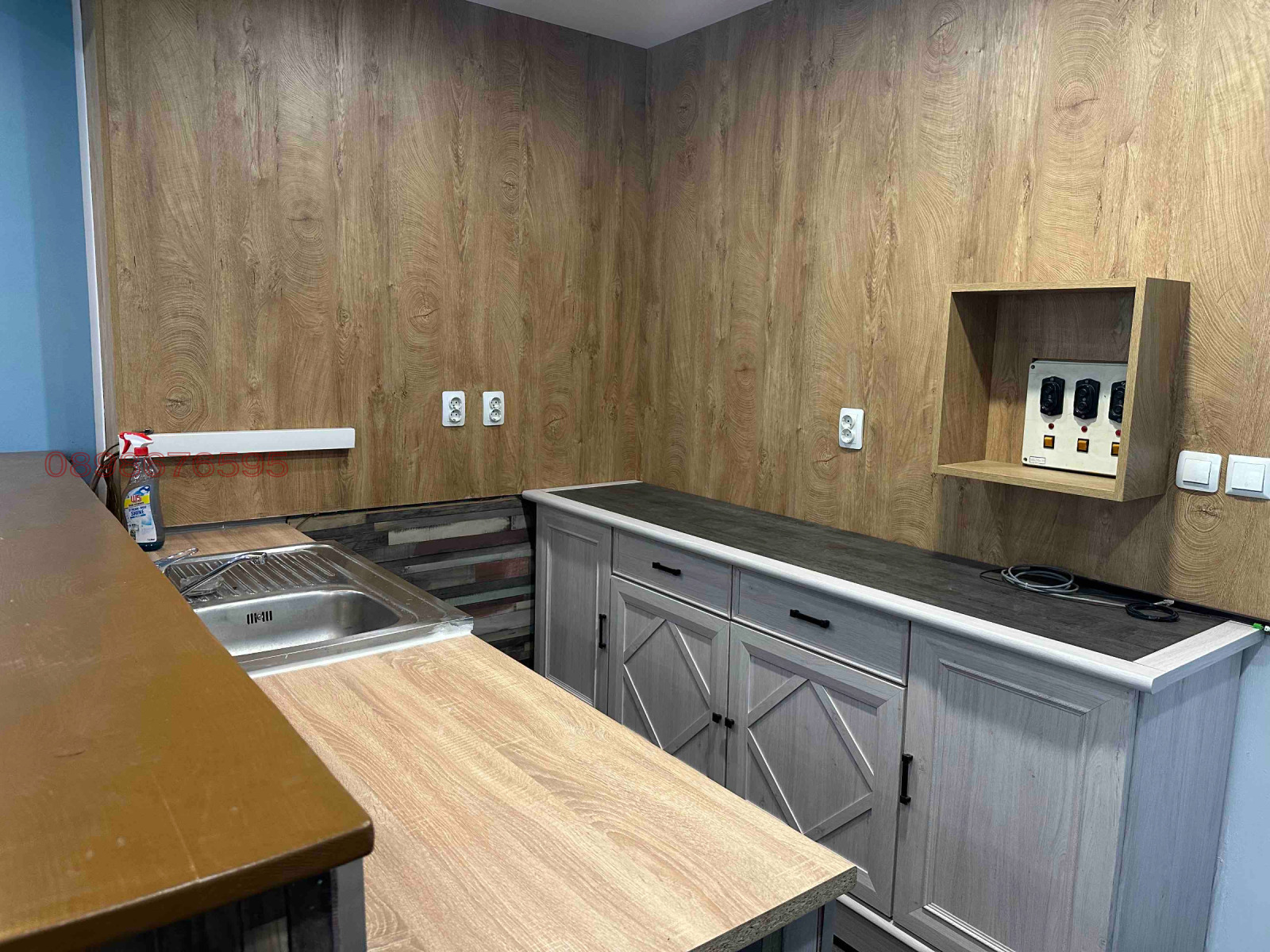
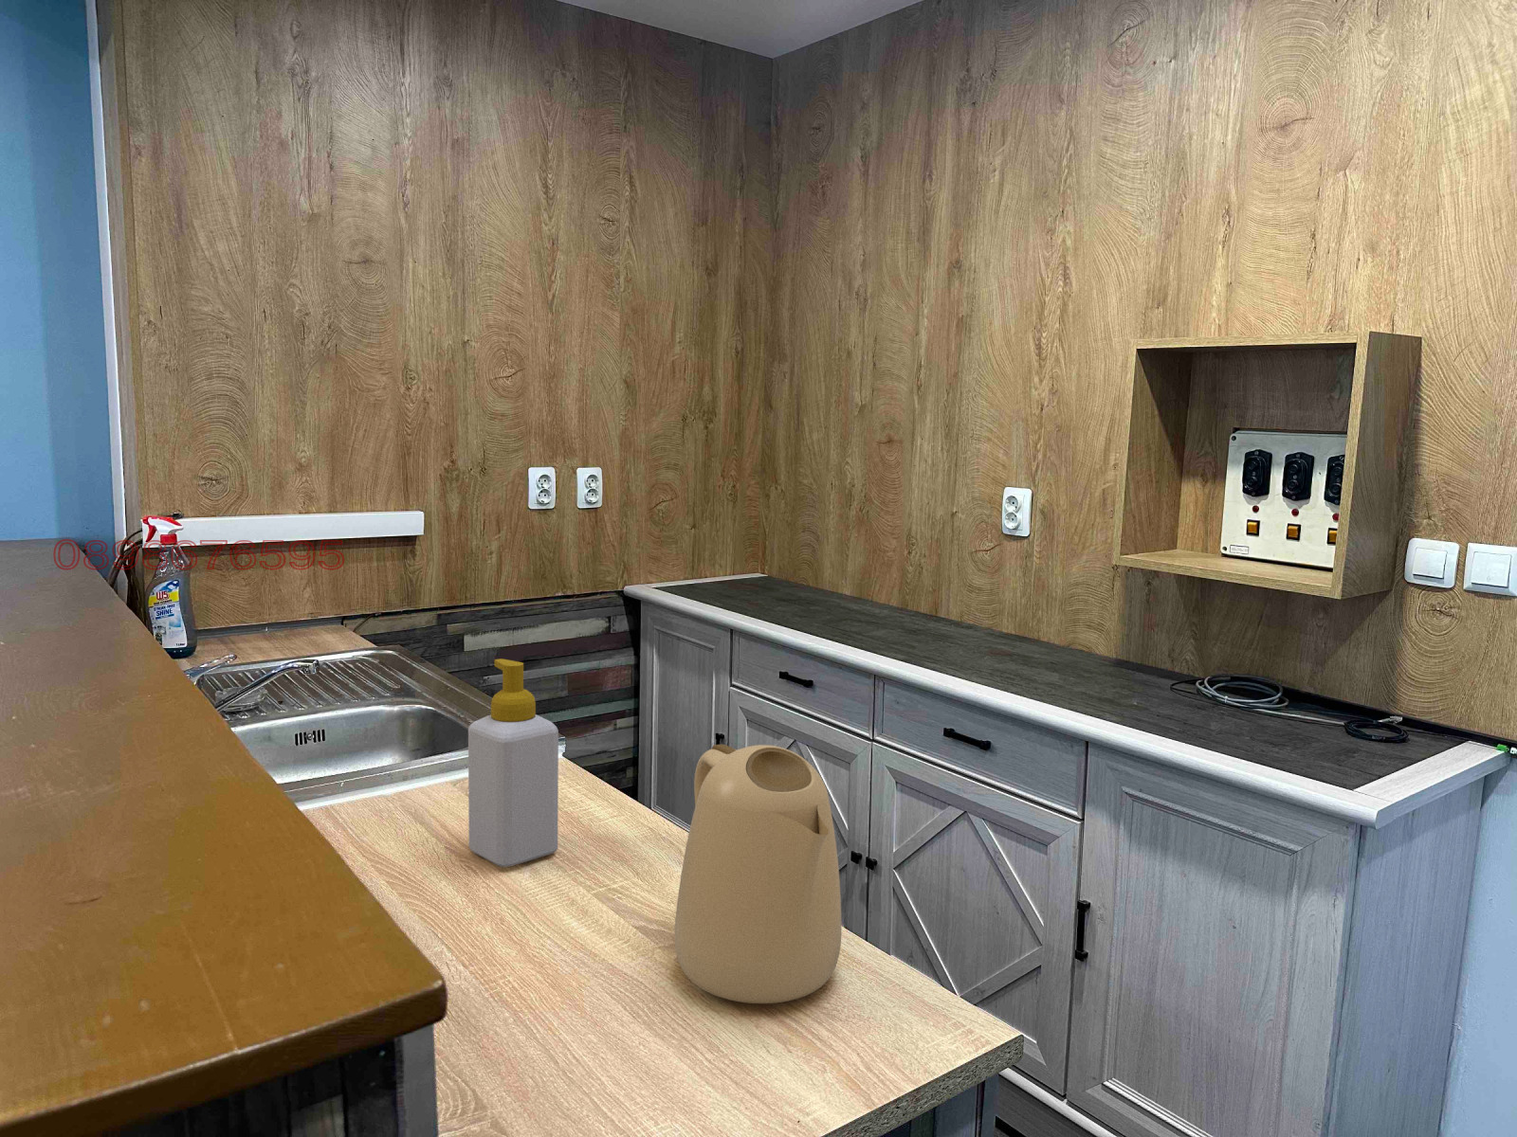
+ soap bottle [467,658,559,868]
+ kettle [674,744,843,1004]
